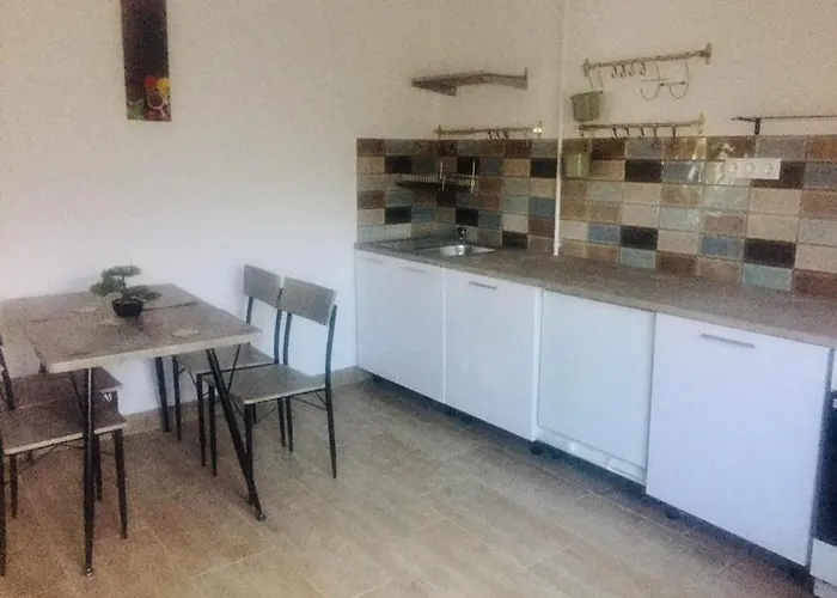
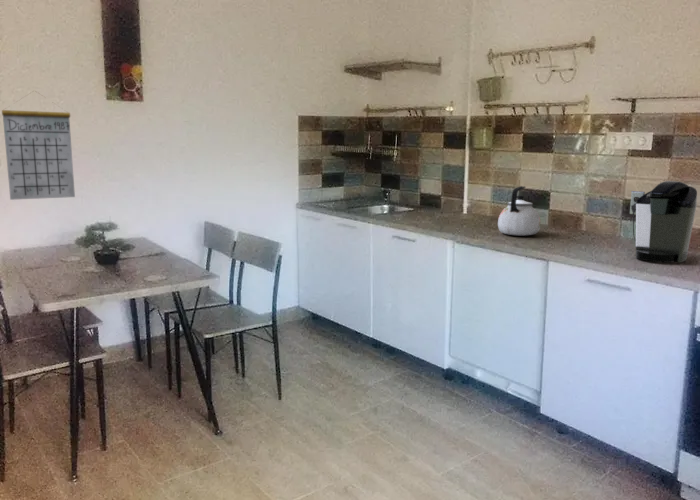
+ coffee maker [629,180,698,264]
+ calendar [1,89,76,201]
+ kettle [497,185,541,237]
